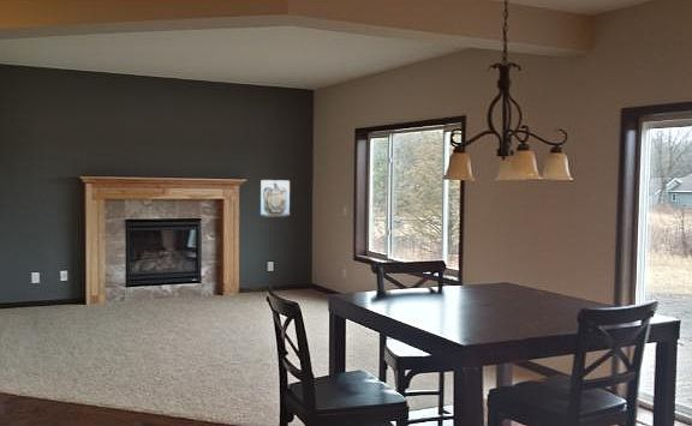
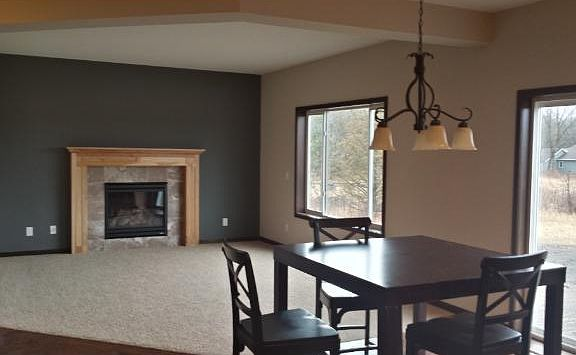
- wall sculpture [260,179,291,218]
